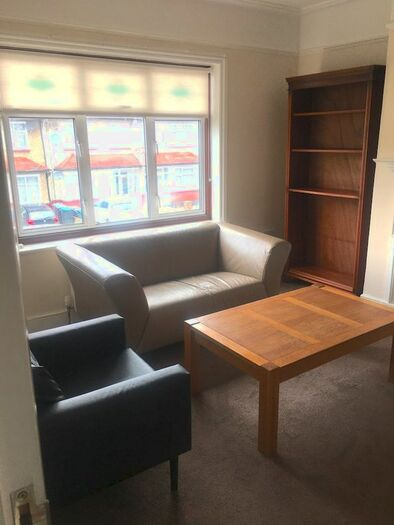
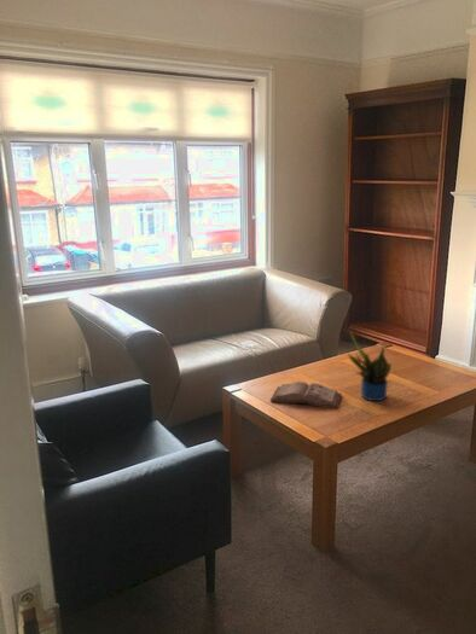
+ hardback book [269,380,343,409]
+ potted plant [347,328,393,402]
